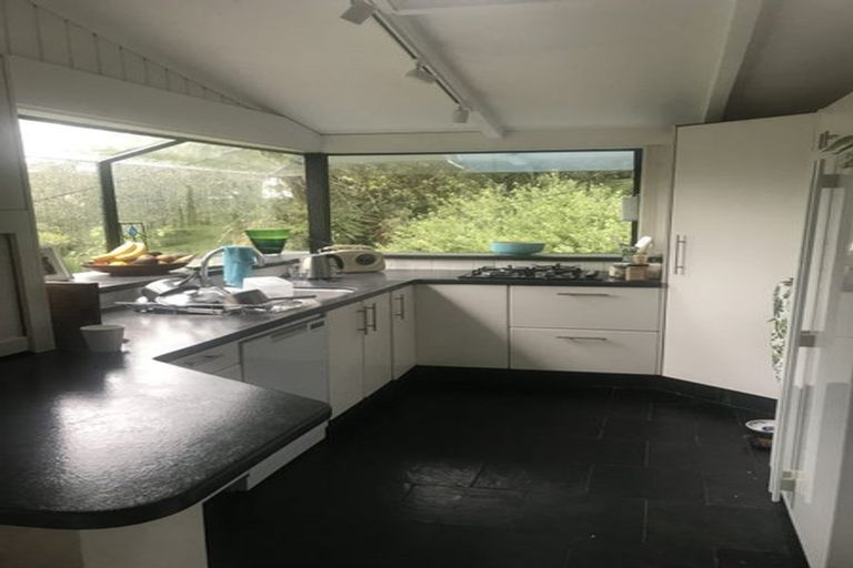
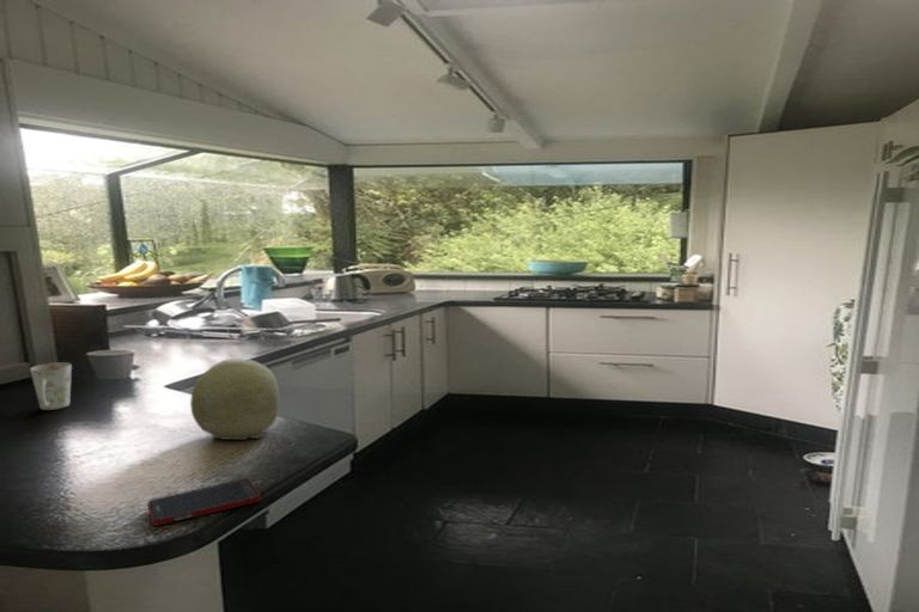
+ mug [29,361,73,411]
+ fruit [189,357,281,441]
+ cell phone [147,478,262,527]
